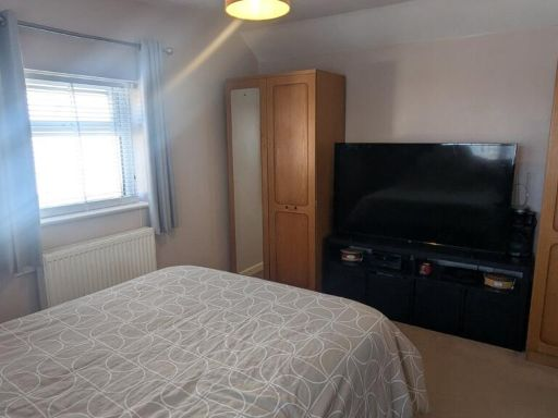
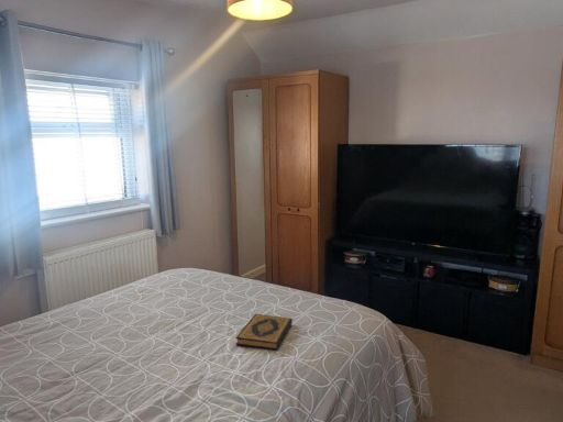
+ hardback book [235,313,294,351]
